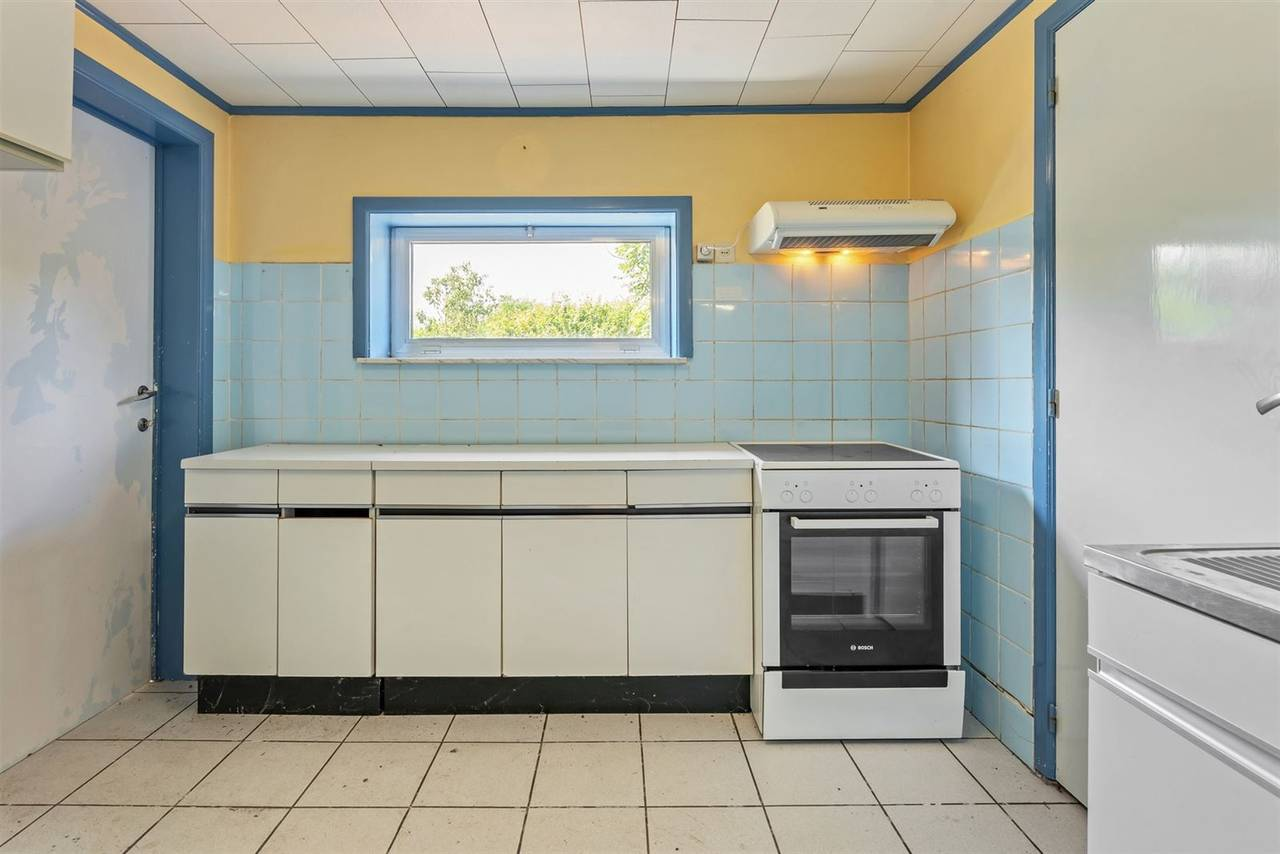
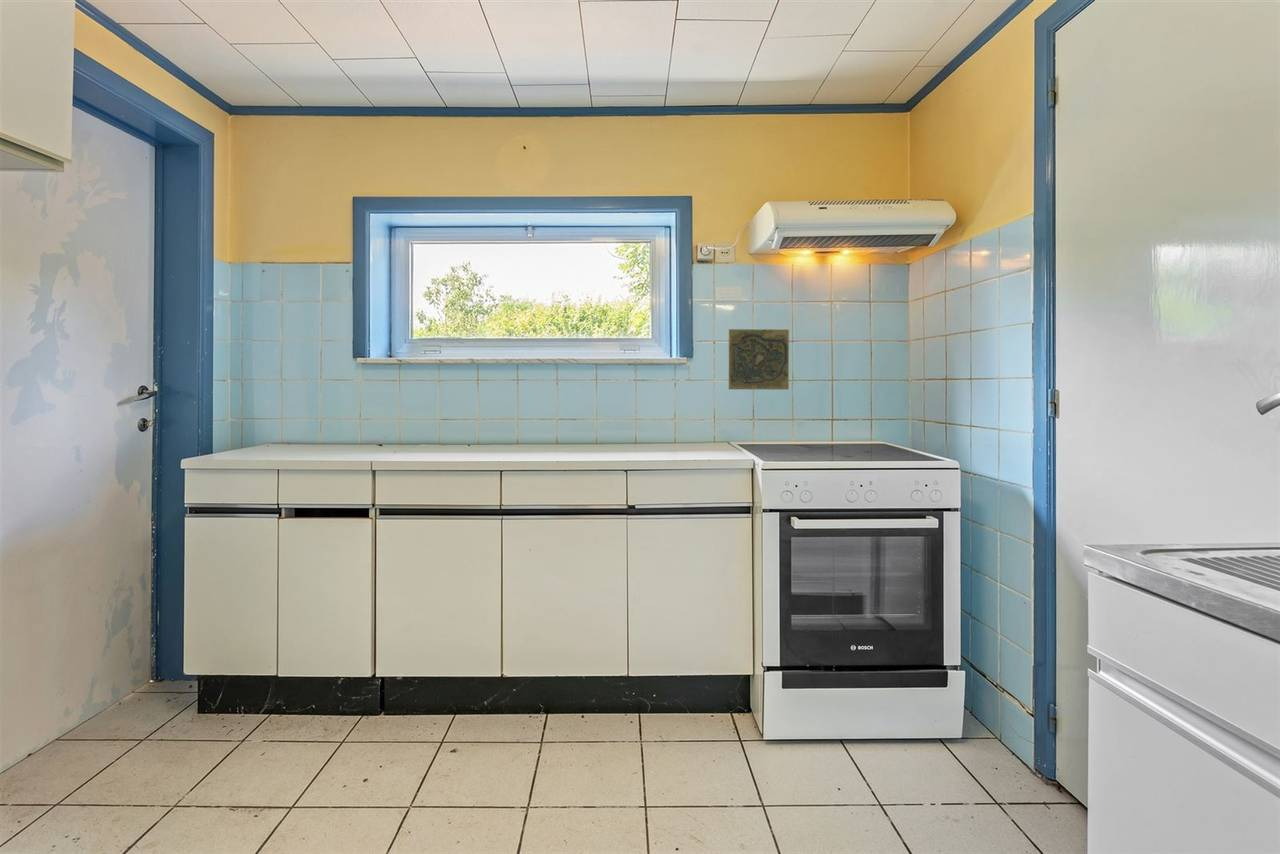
+ decorative tile [728,328,790,390]
